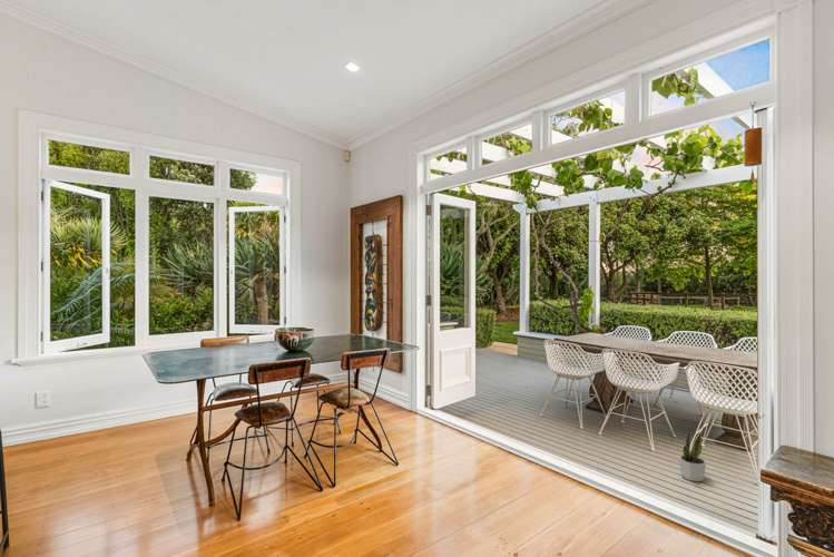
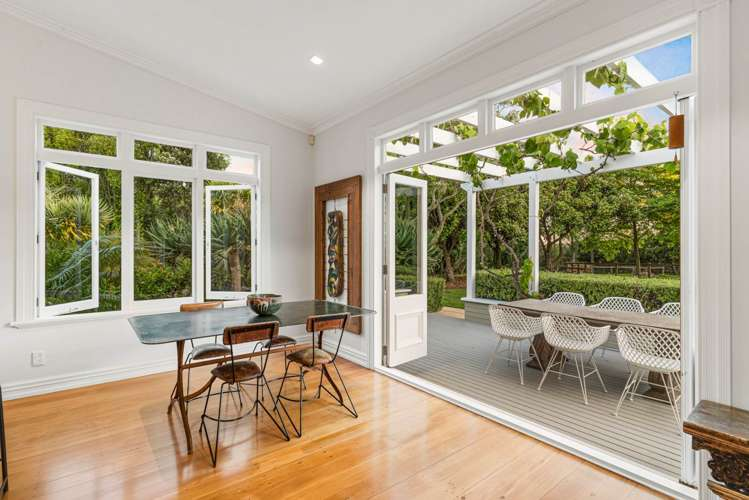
- potted plant [678,429,707,482]
